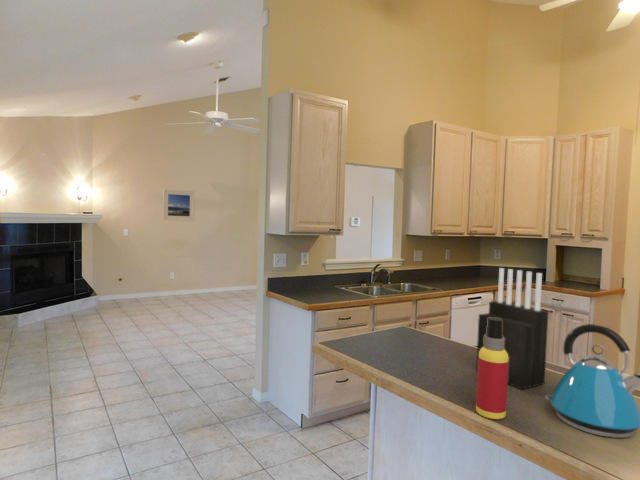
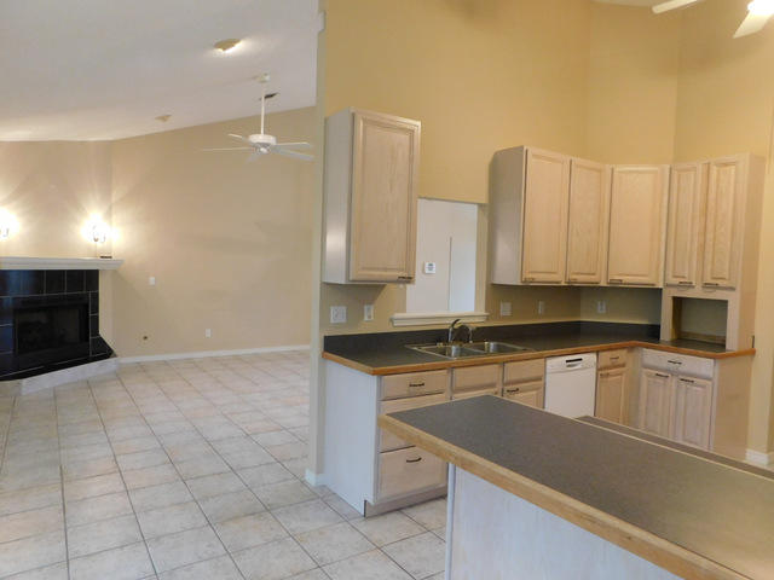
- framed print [162,188,196,222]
- kettle [544,323,640,439]
- spray bottle [475,318,509,420]
- knife block [475,267,550,391]
